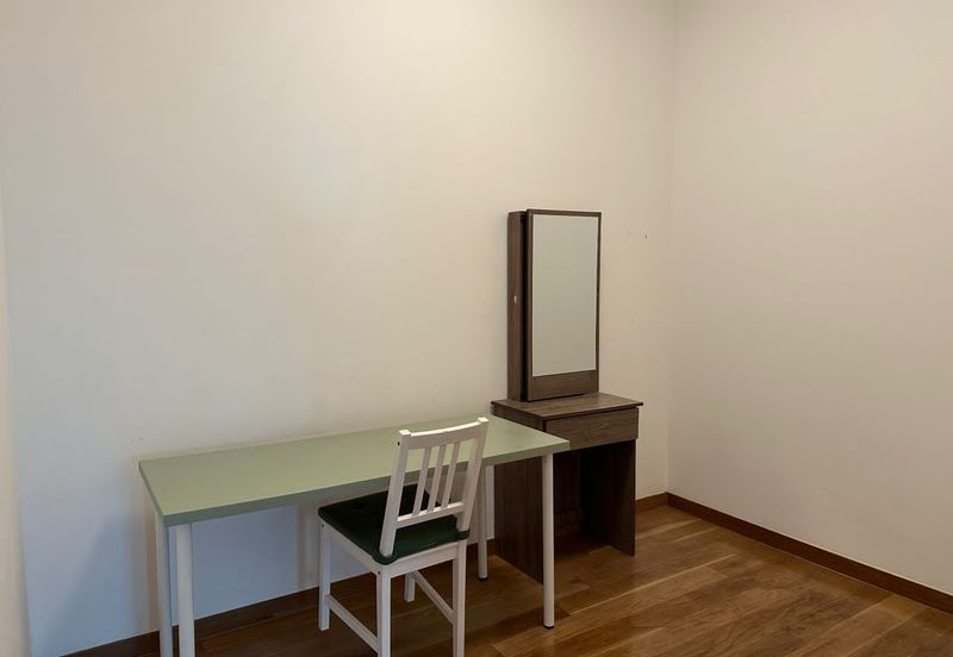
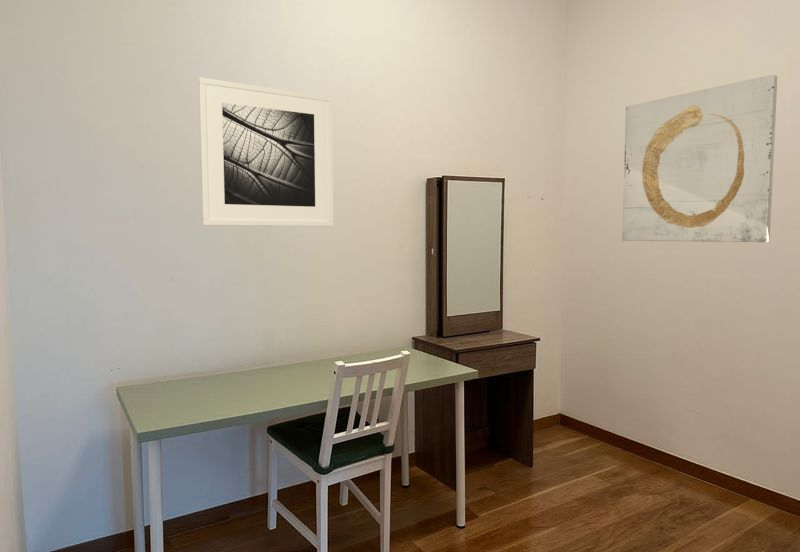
+ wall art [621,74,778,243]
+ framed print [197,76,334,227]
